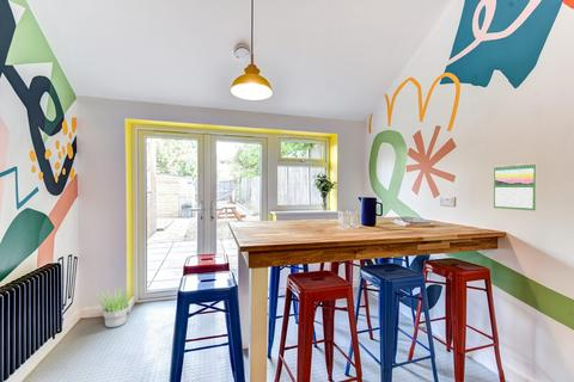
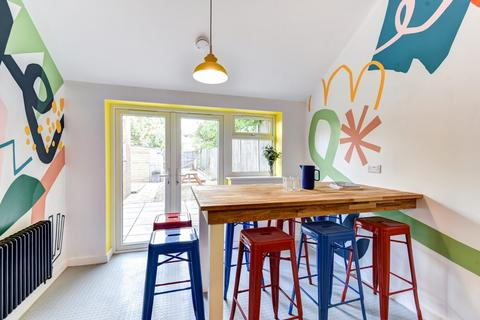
- potted plant [93,285,134,328]
- calendar [493,162,538,211]
